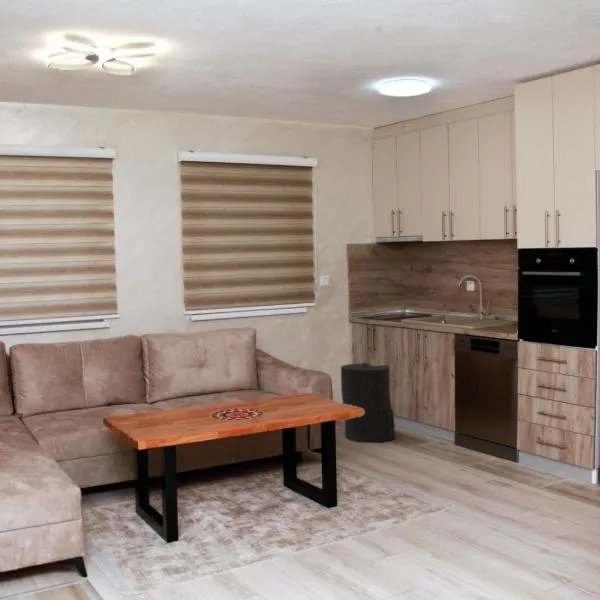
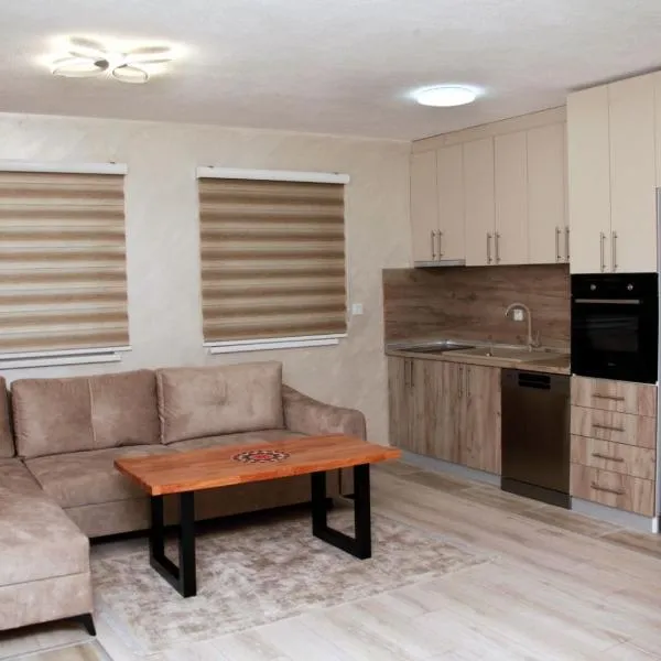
- trash can [340,361,397,443]
